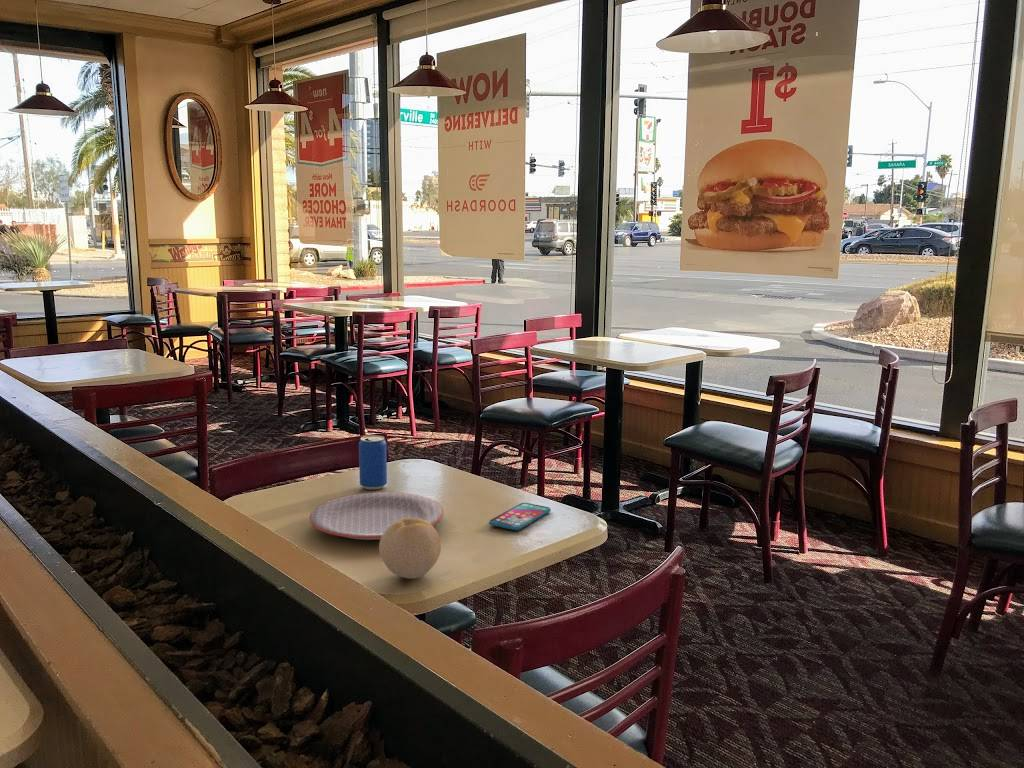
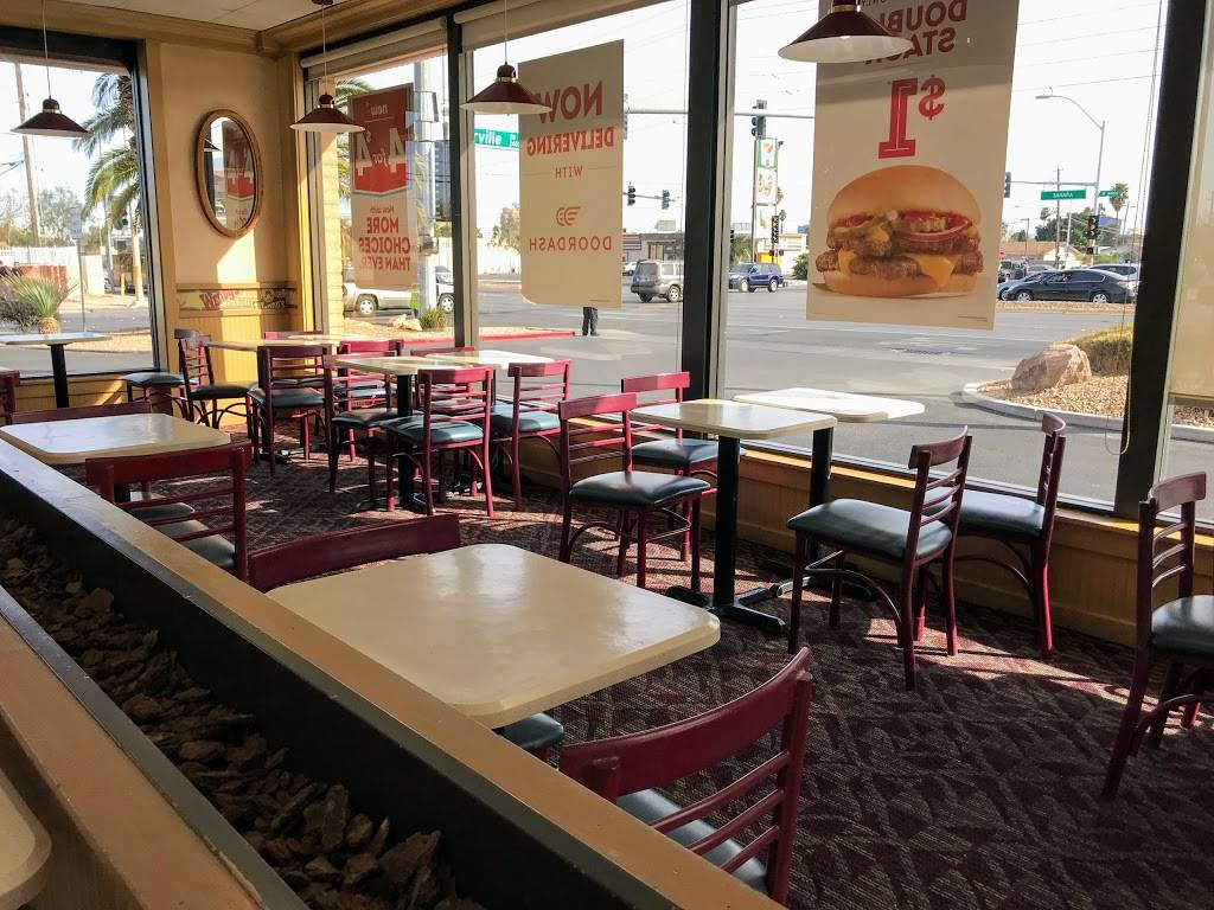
- fruit [378,518,442,580]
- plate [308,491,445,541]
- smartphone [488,502,552,531]
- beverage can [358,434,388,490]
